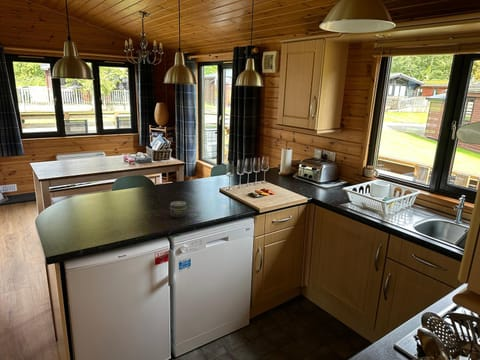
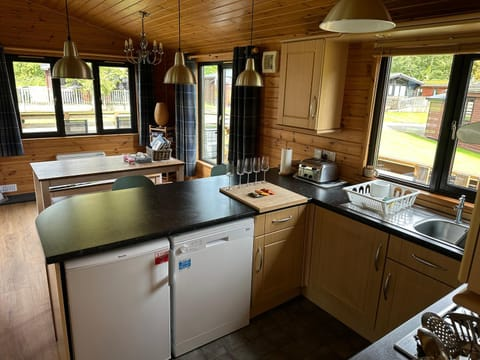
- jar [169,200,188,219]
